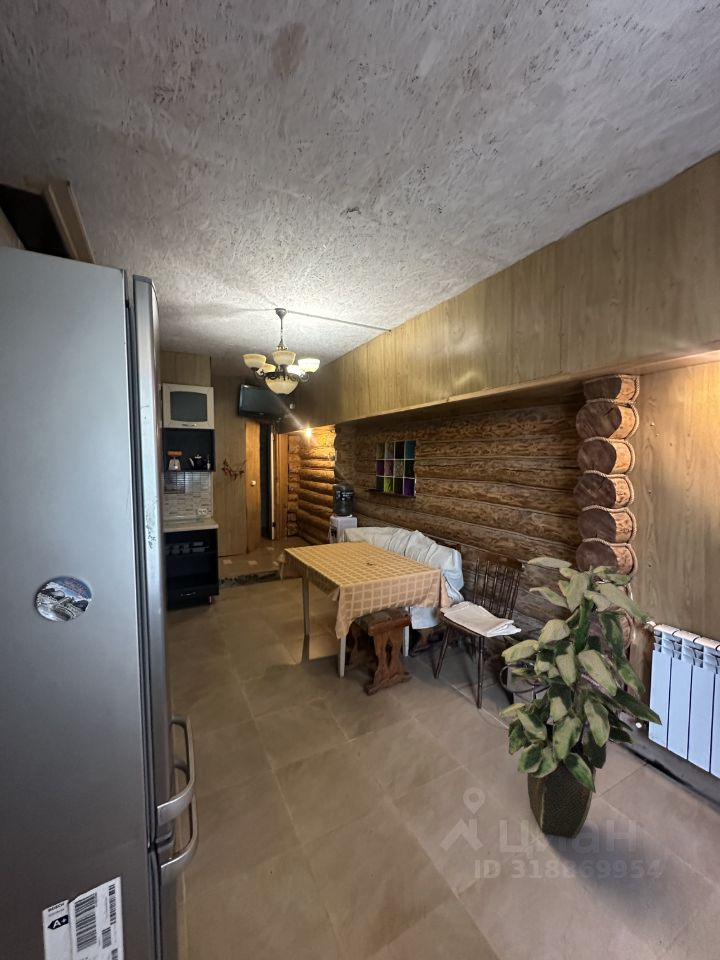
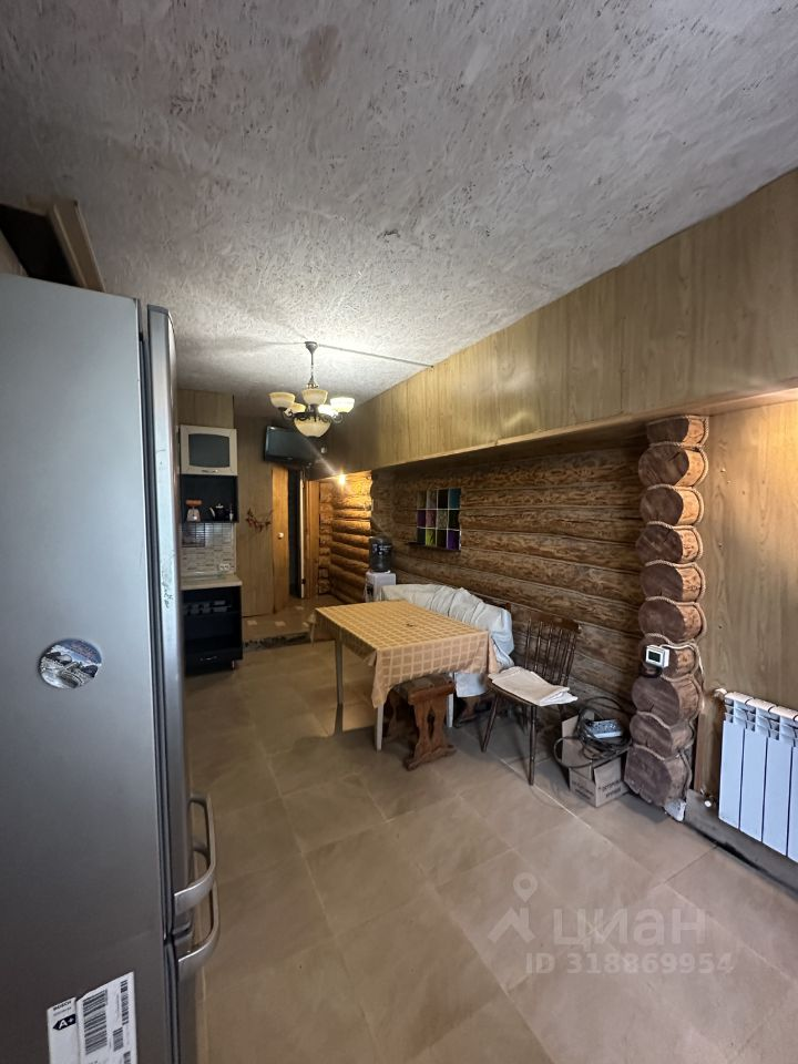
- indoor plant [498,556,663,839]
